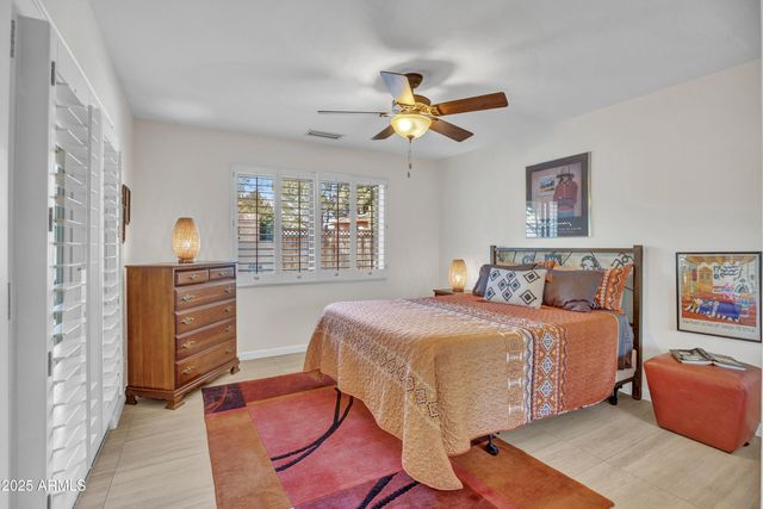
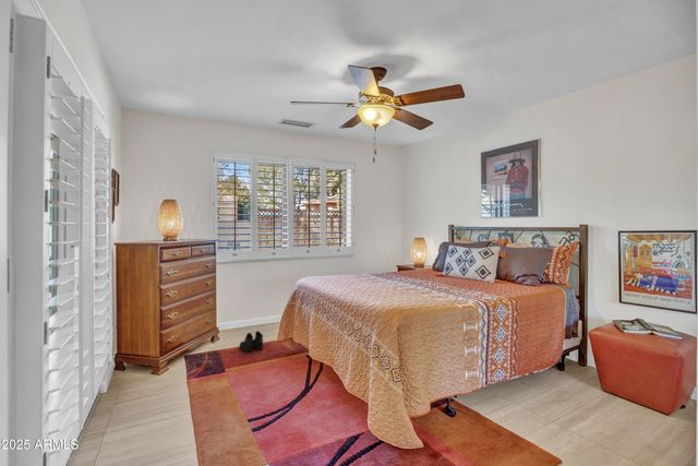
+ boots [238,330,264,354]
